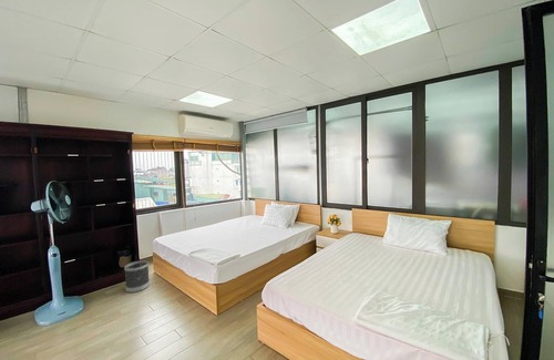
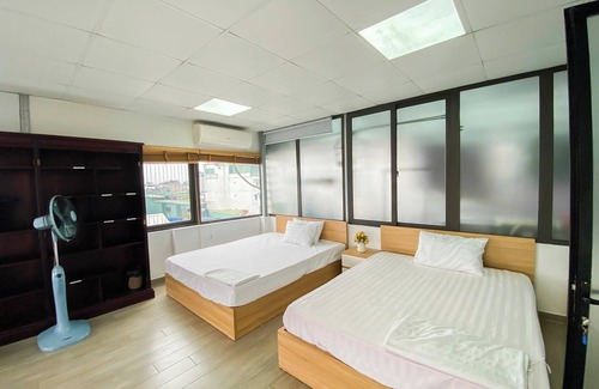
- wastebasket [123,259,151,294]
